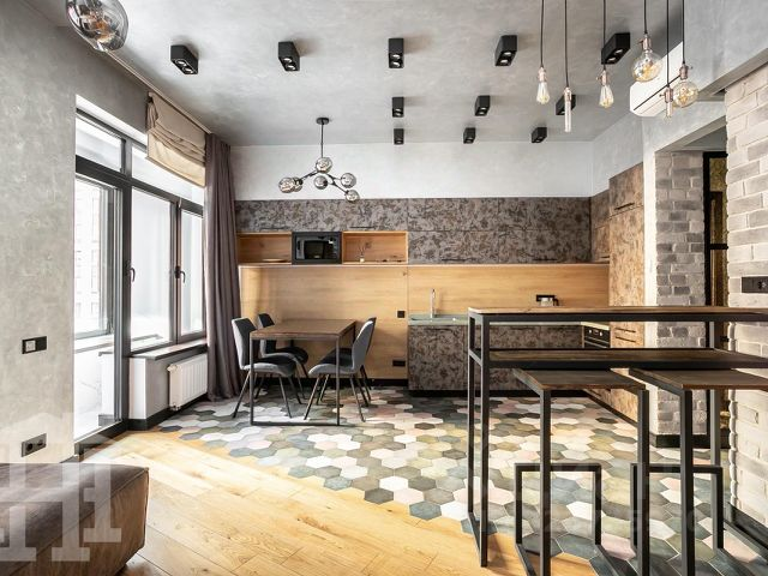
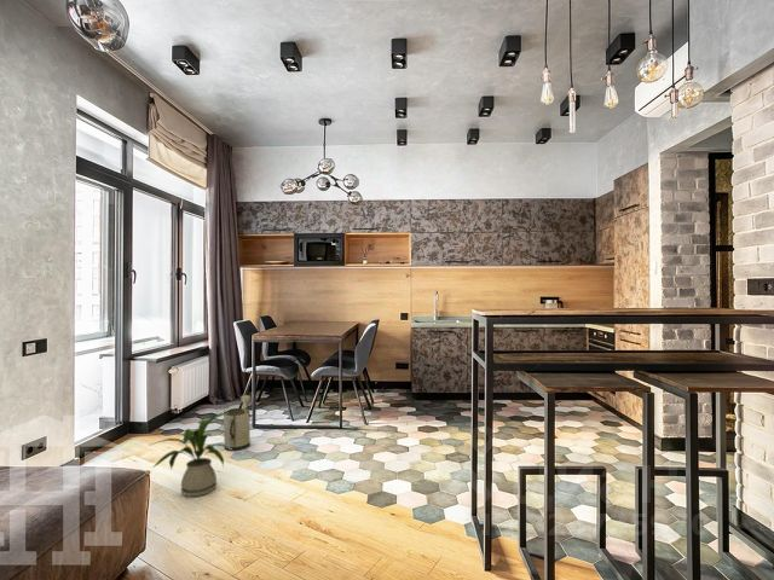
+ watering can [223,394,253,452]
+ house plant [150,412,237,498]
